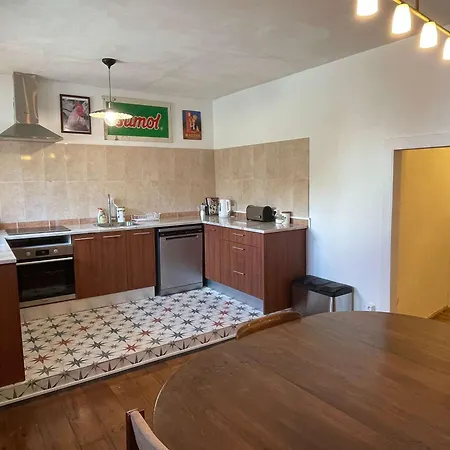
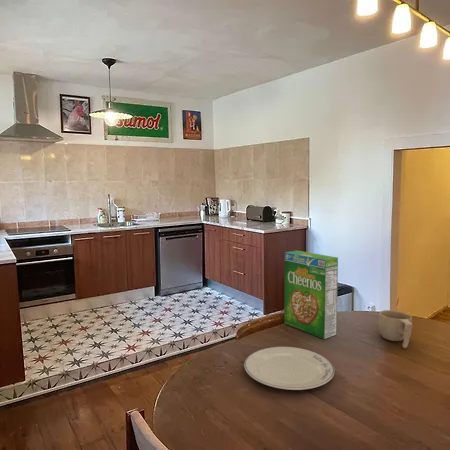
+ chinaware [243,345,335,391]
+ cup [377,309,413,349]
+ cereal box [283,250,339,340]
